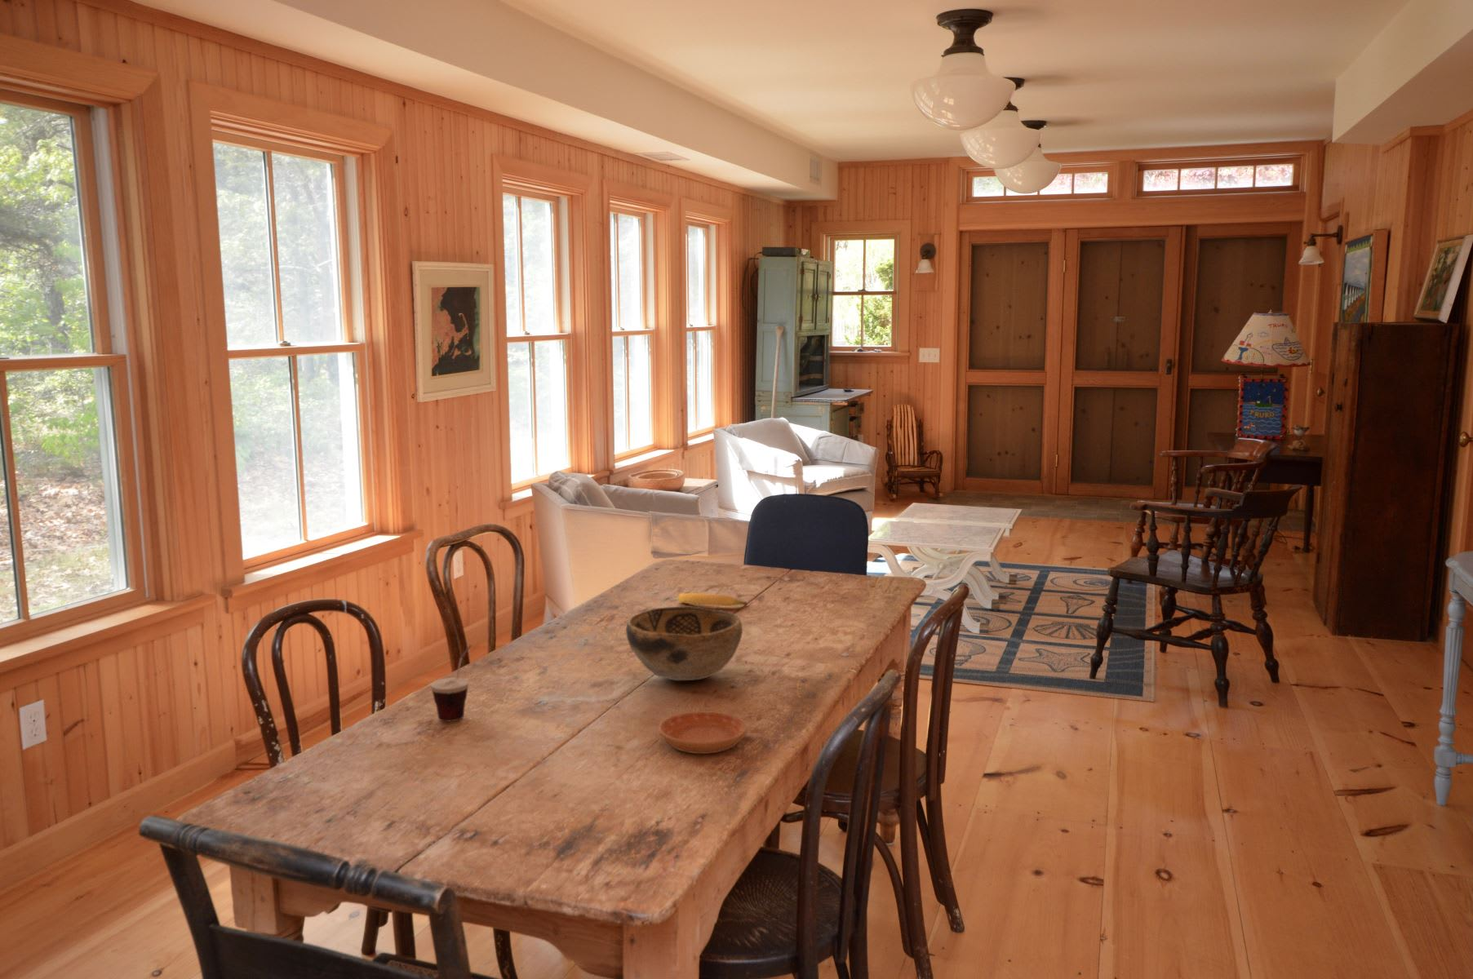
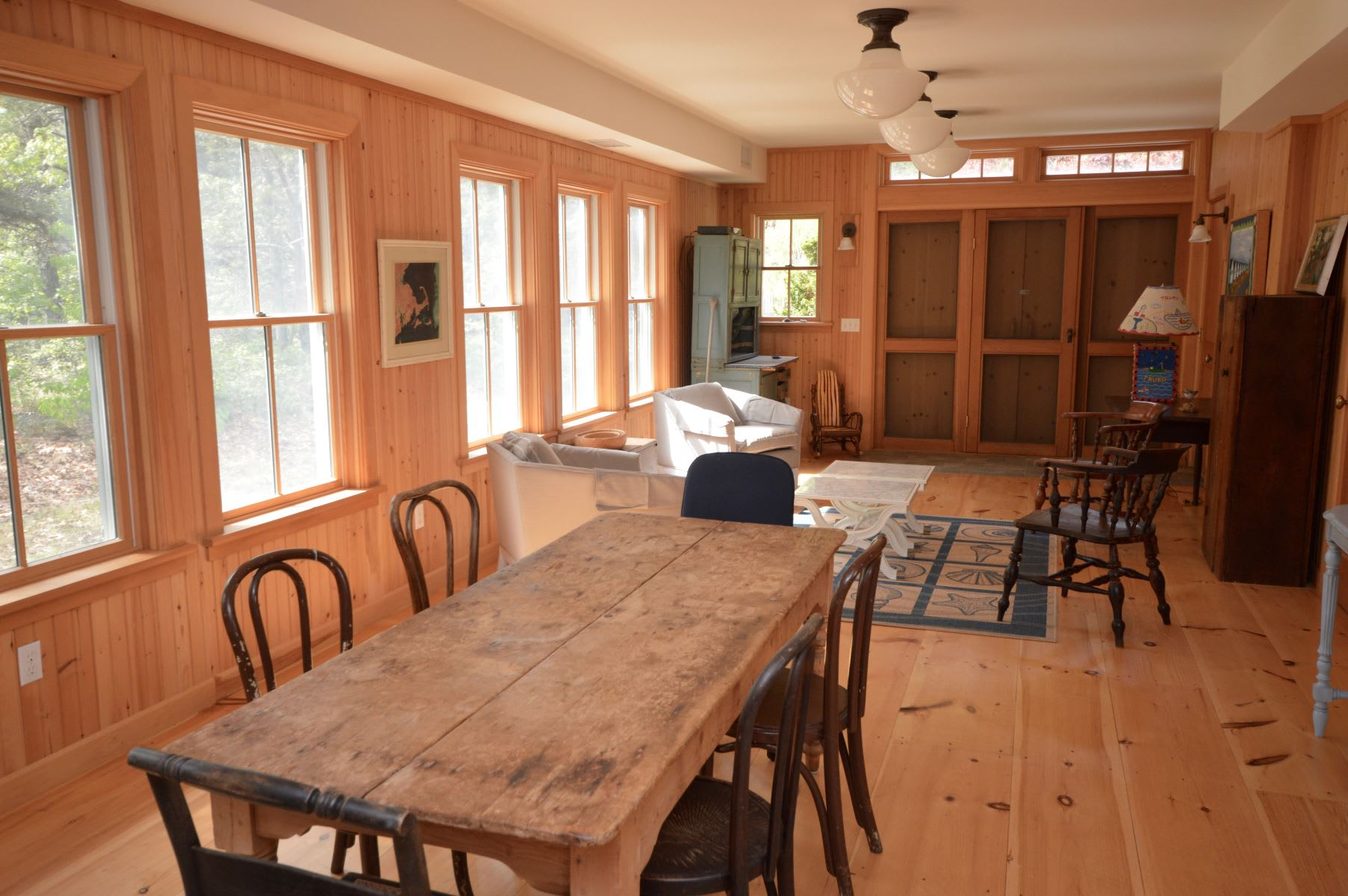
- cup [431,644,472,722]
- decorative bowl [625,605,743,681]
- banana [676,592,749,608]
- saucer [658,710,747,755]
